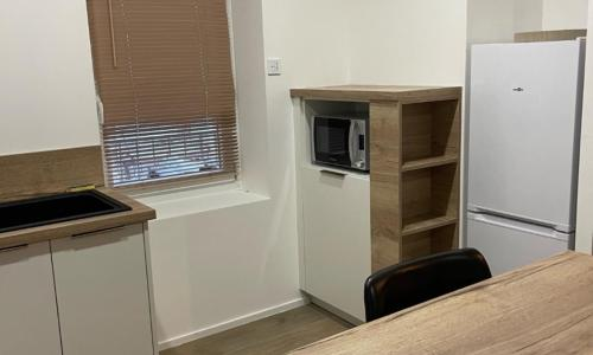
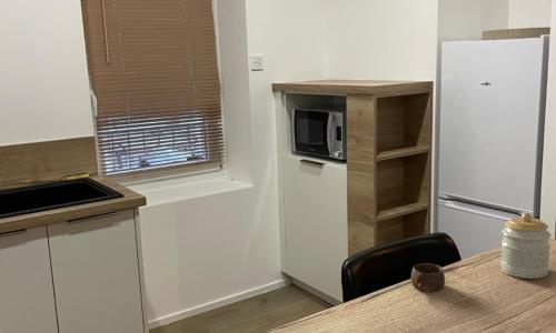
+ cup [410,262,446,292]
+ jar [499,212,552,280]
